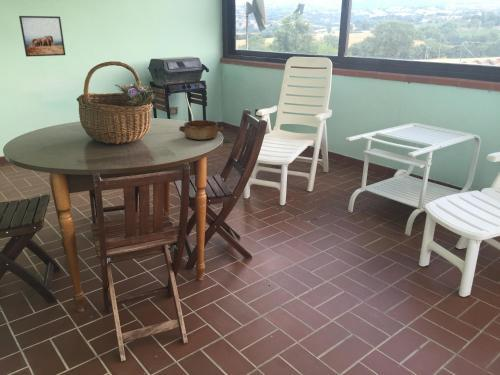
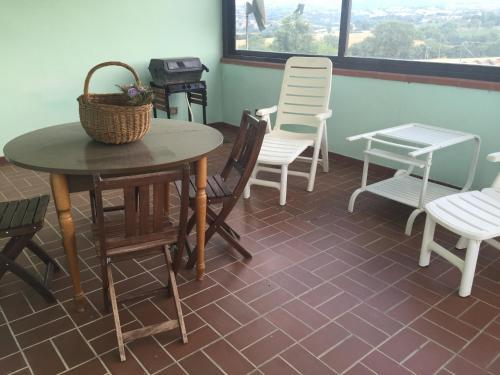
- bowl [178,119,224,141]
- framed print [18,15,67,58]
